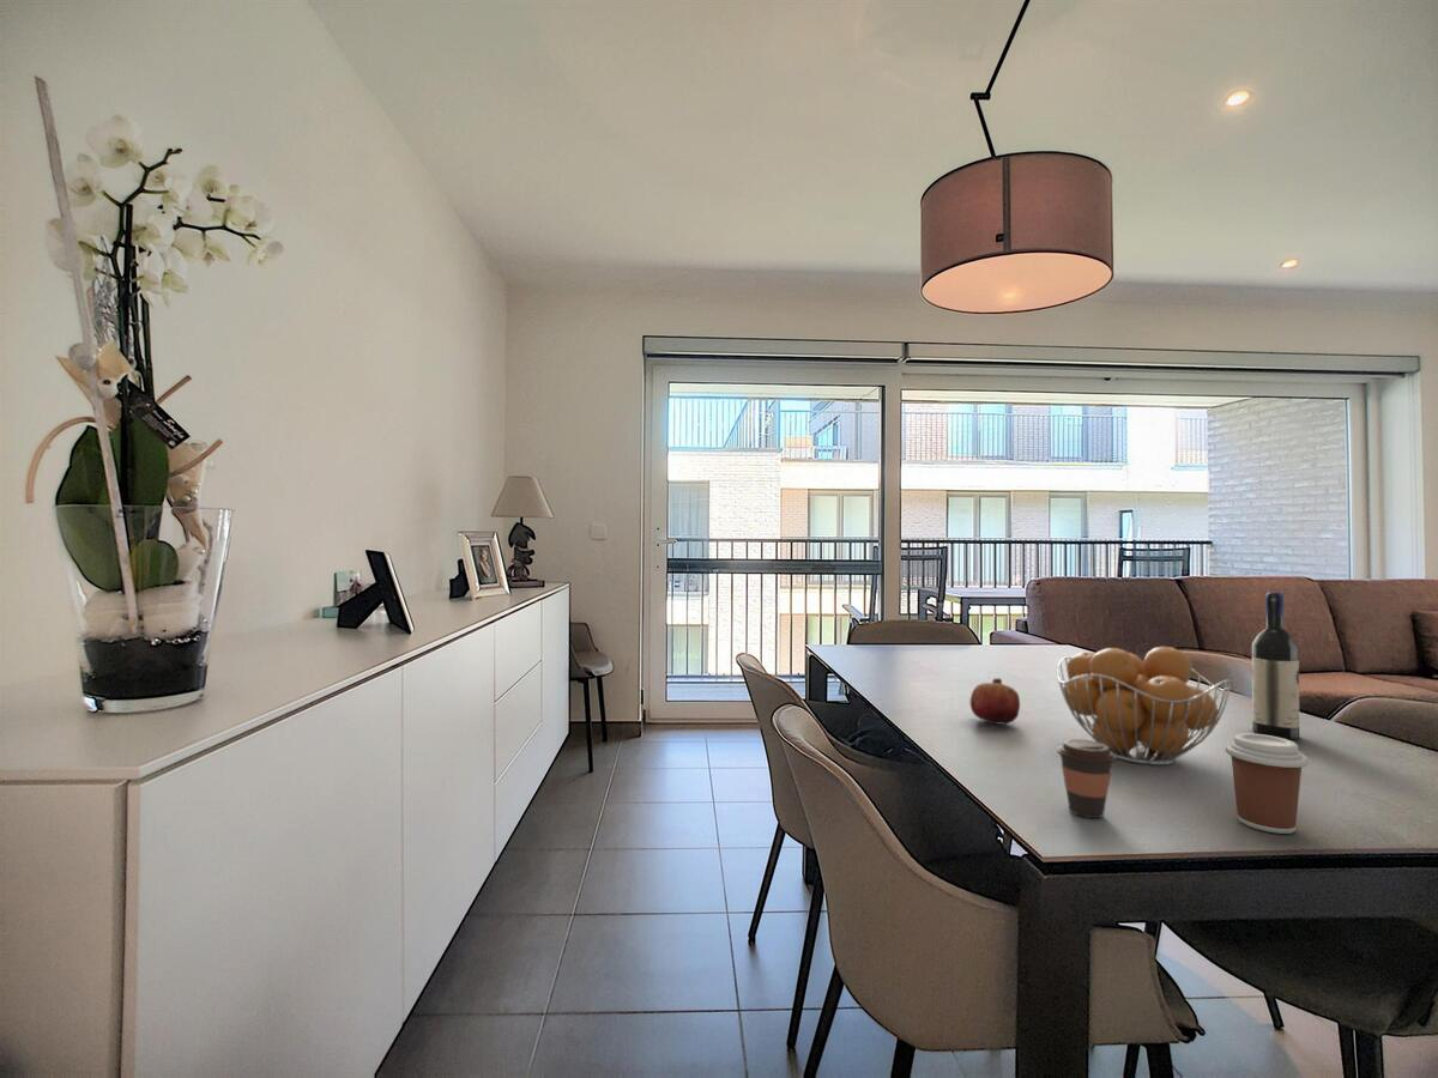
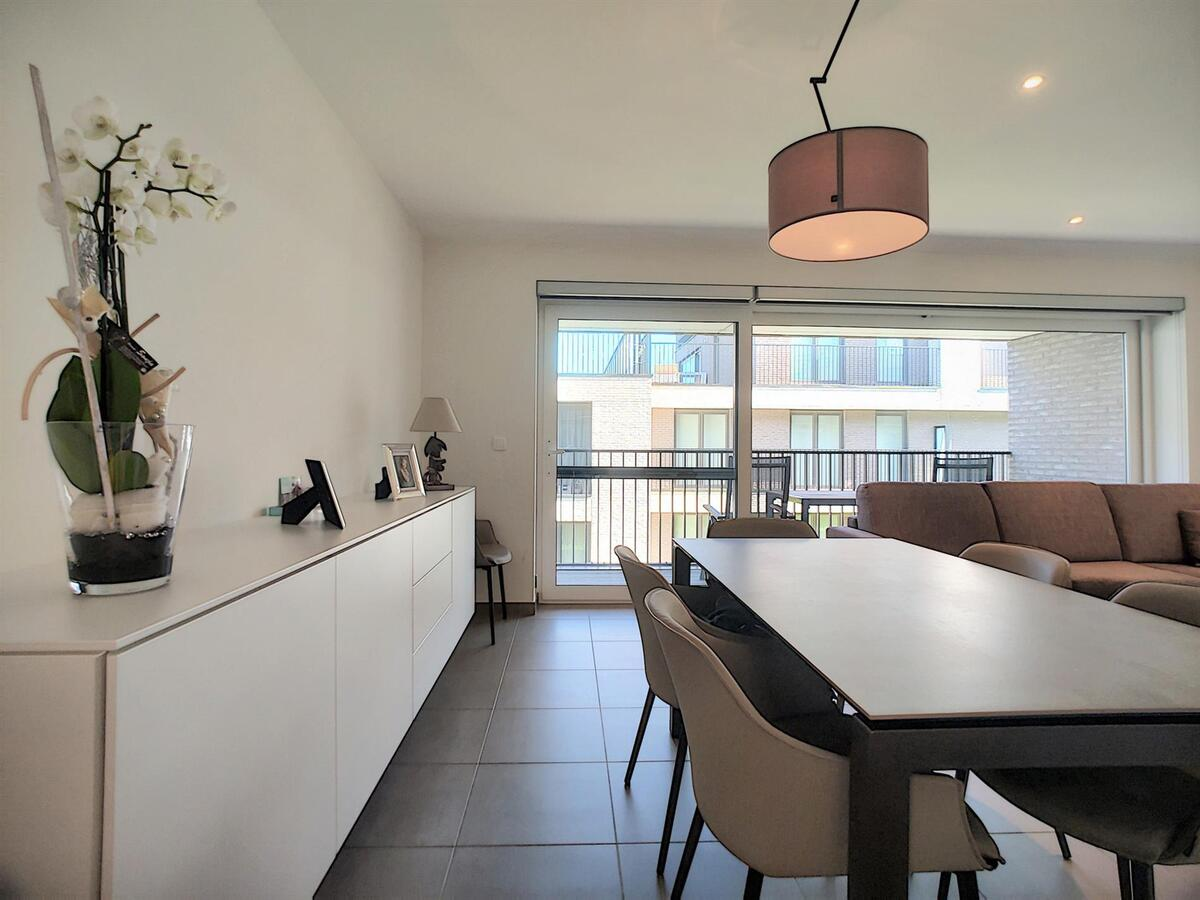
- coffee cup [1056,738,1118,819]
- fruit [969,677,1021,726]
- wine bottle [1251,591,1300,740]
- fruit basket [1056,646,1233,767]
- coffee cup [1225,732,1310,835]
